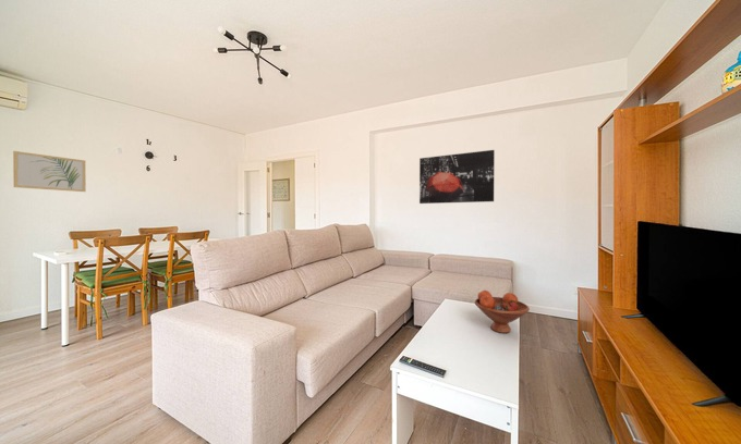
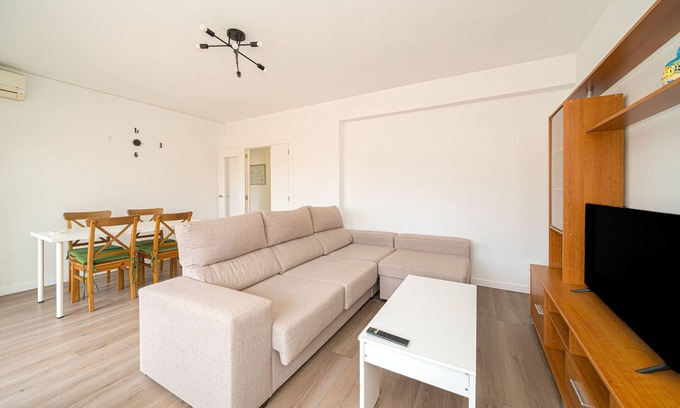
- wall art [418,149,496,205]
- wall art [12,150,87,193]
- fruit bowl [474,289,531,334]
